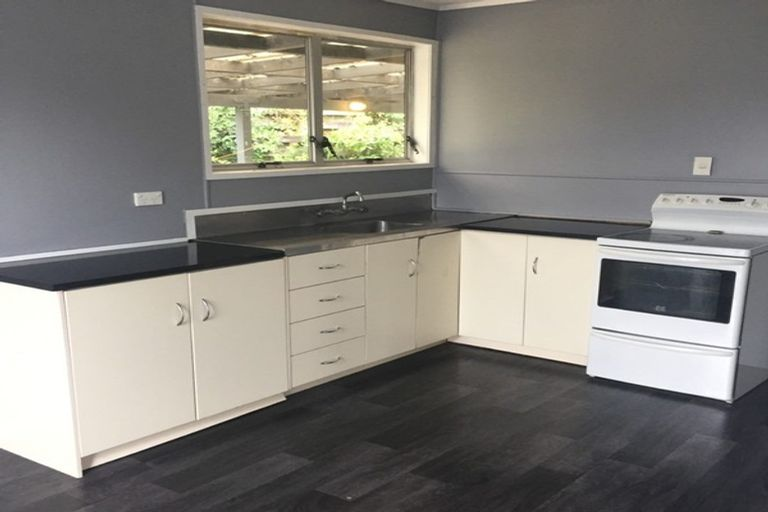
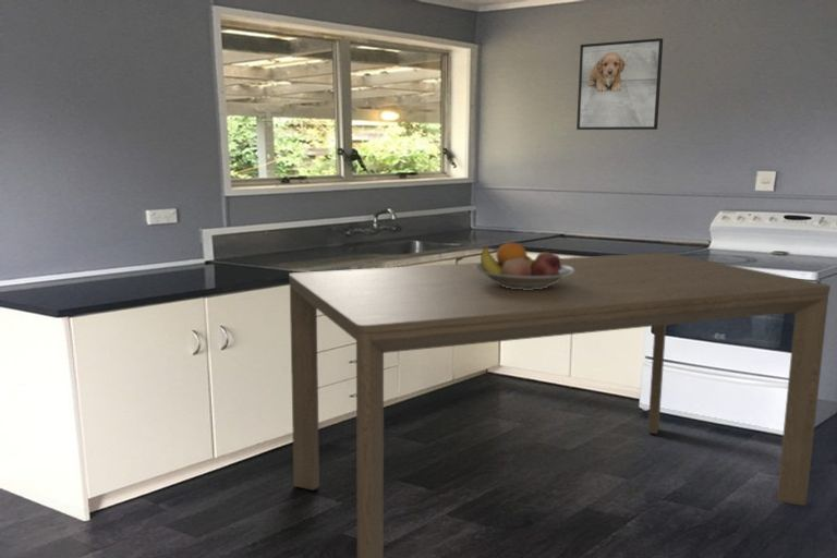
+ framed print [575,37,664,131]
+ fruit bowl [475,242,574,290]
+ dining table [288,252,832,558]
